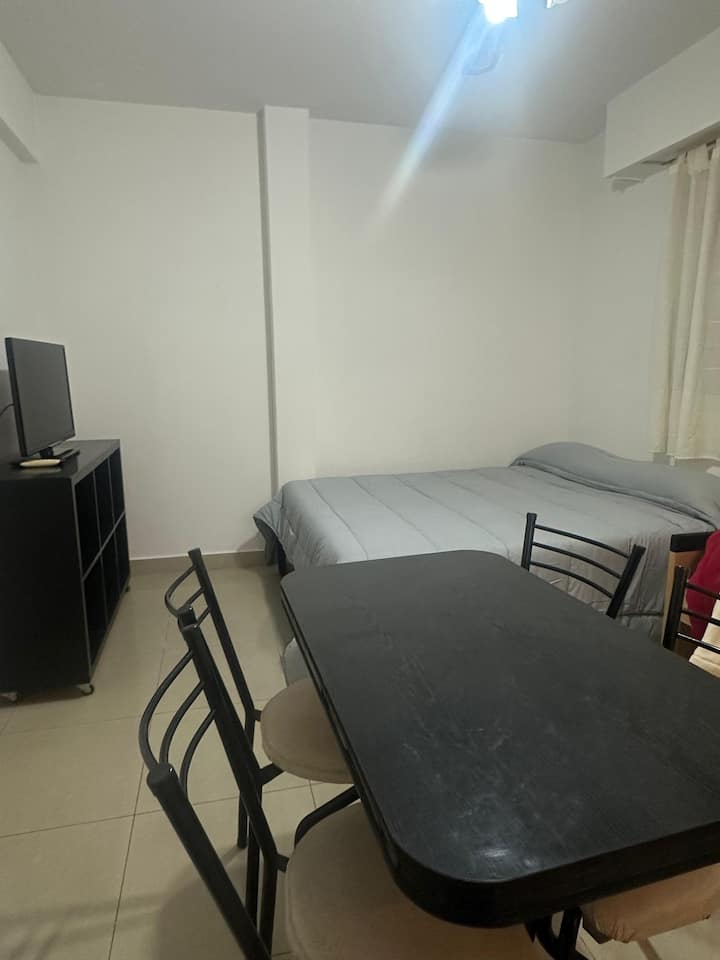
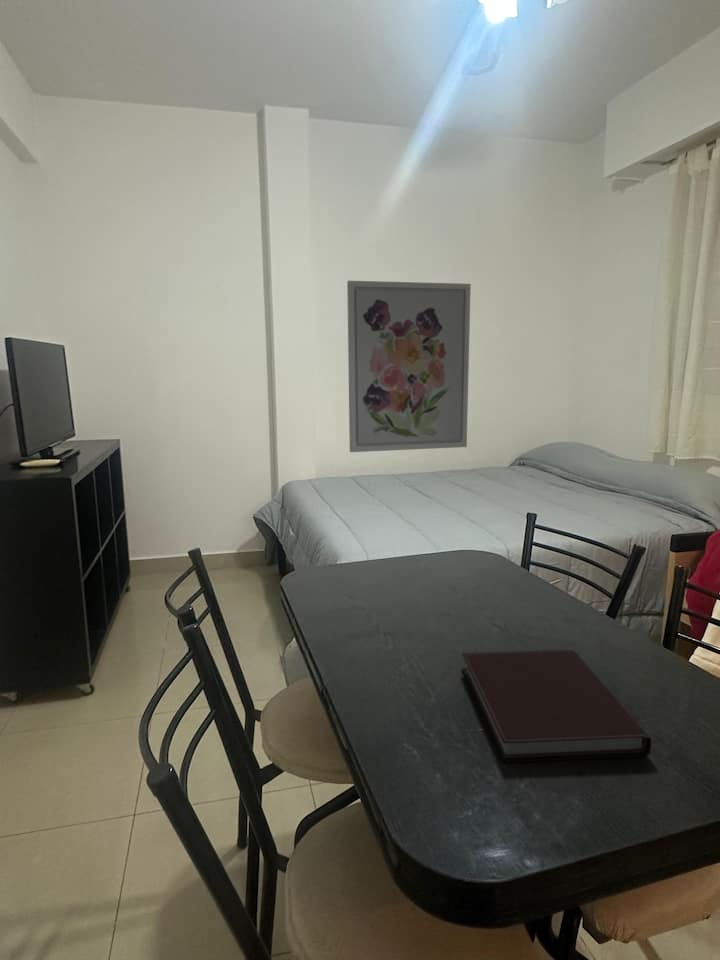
+ notebook [461,649,652,764]
+ wall art [346,280,472,453]
